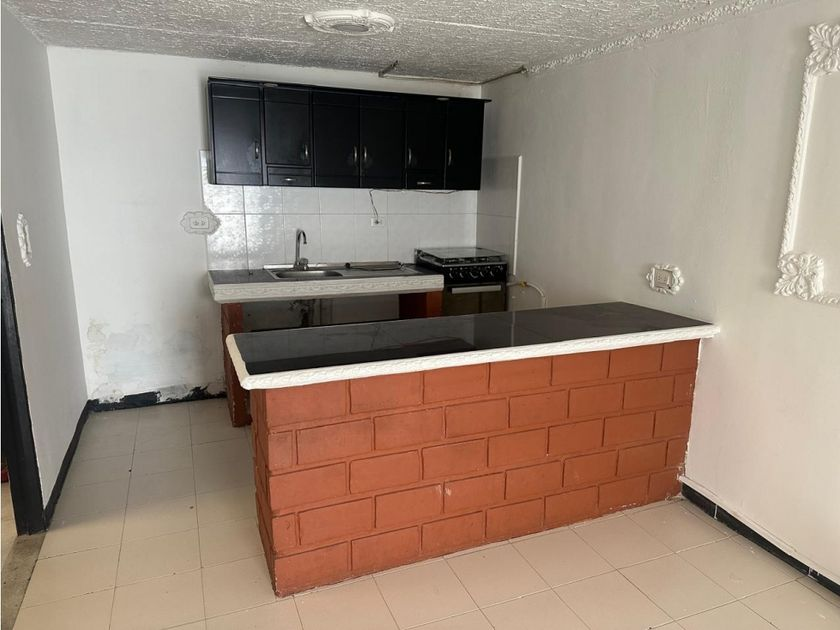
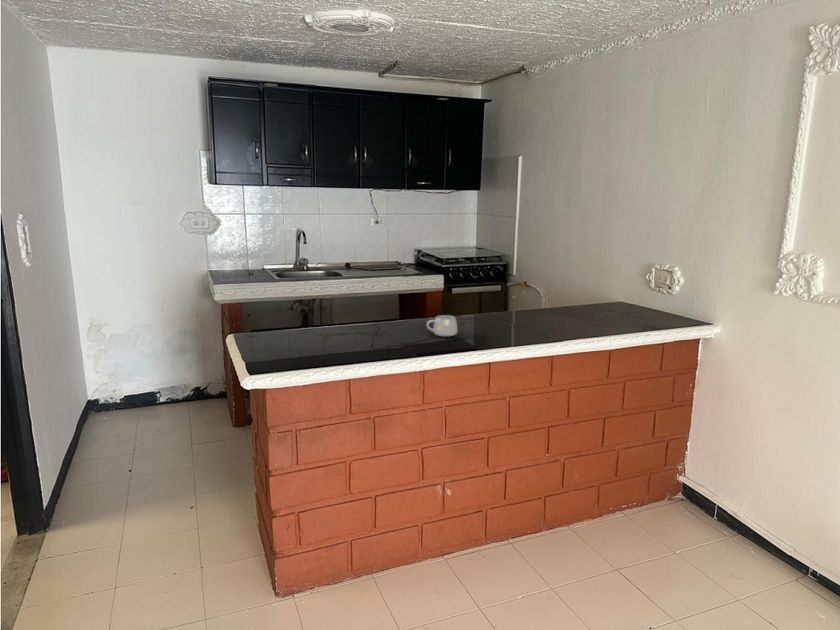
+ mug [426,314,458,338]
